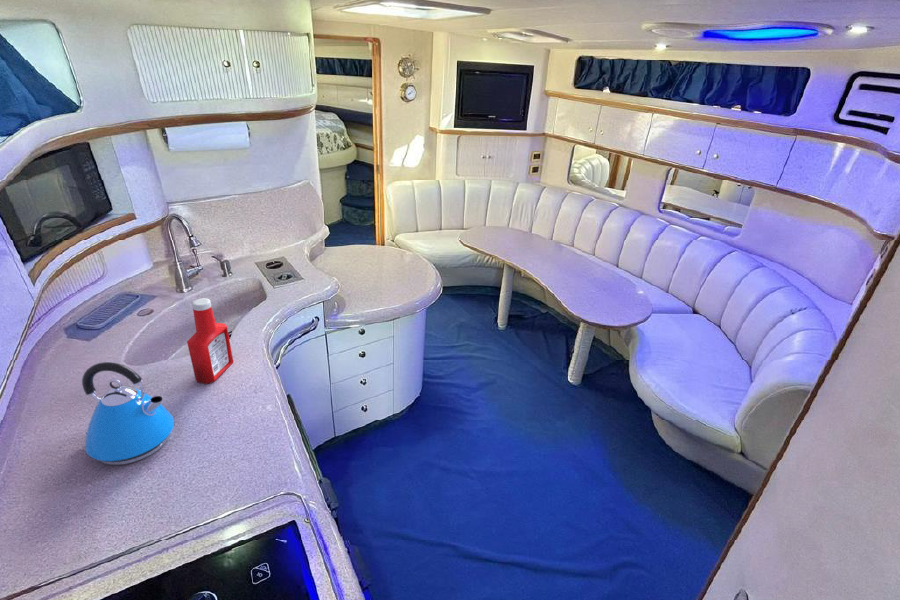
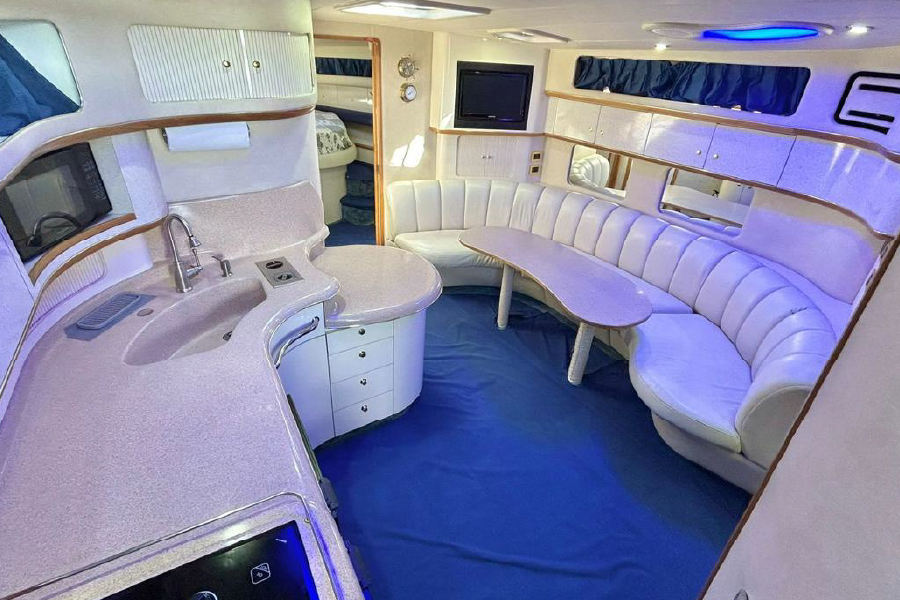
- kettle [81,361,175,466]
- soap bottle [186,297,234,385]
